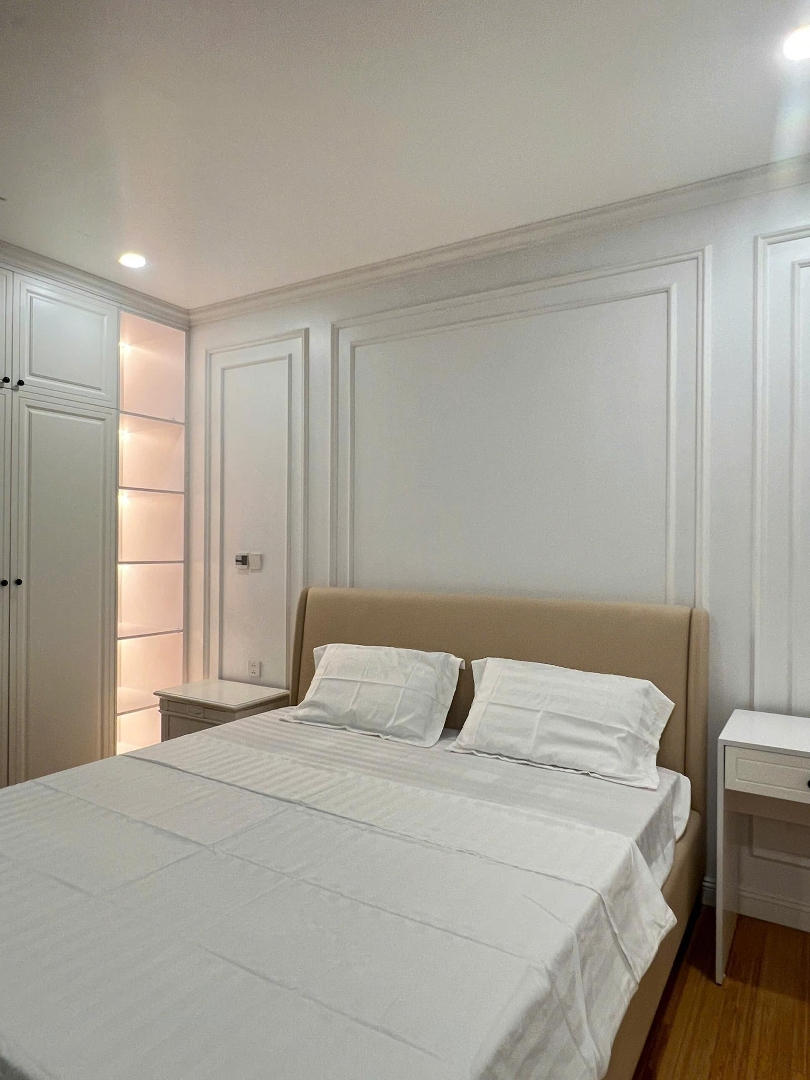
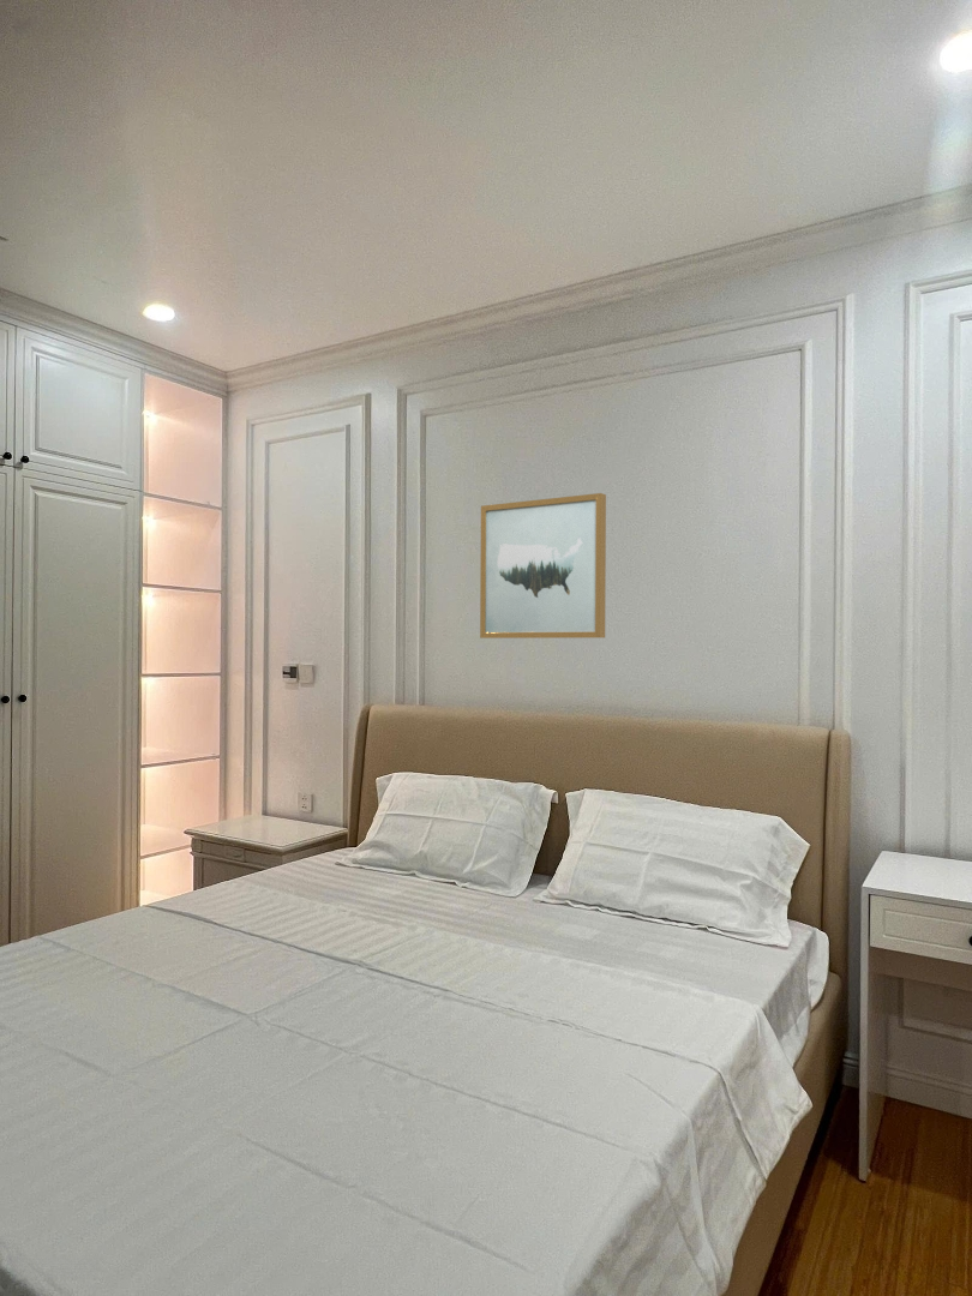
+ wall art [479,492,607,640]
